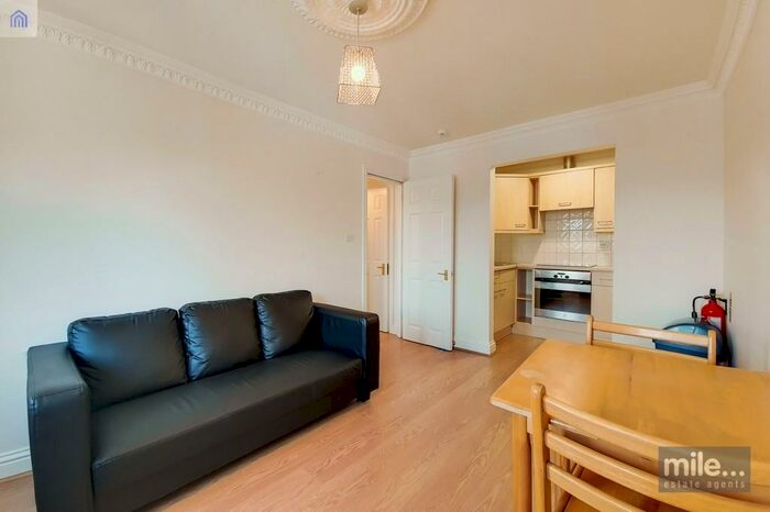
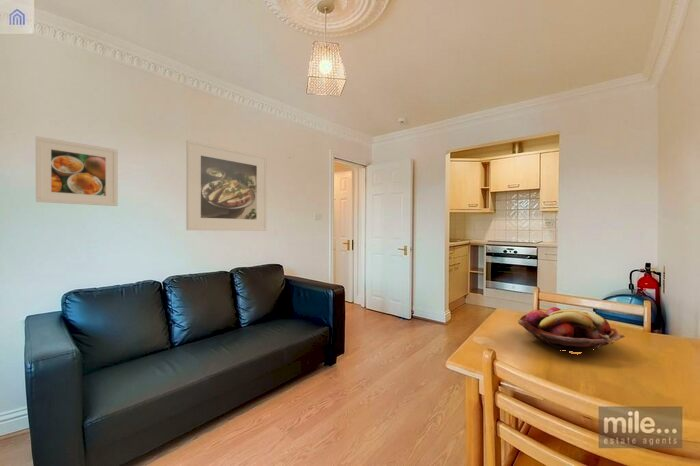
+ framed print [35,135,119,207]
+ fruit basket [517,306,626,350]
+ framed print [185,139,268,232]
